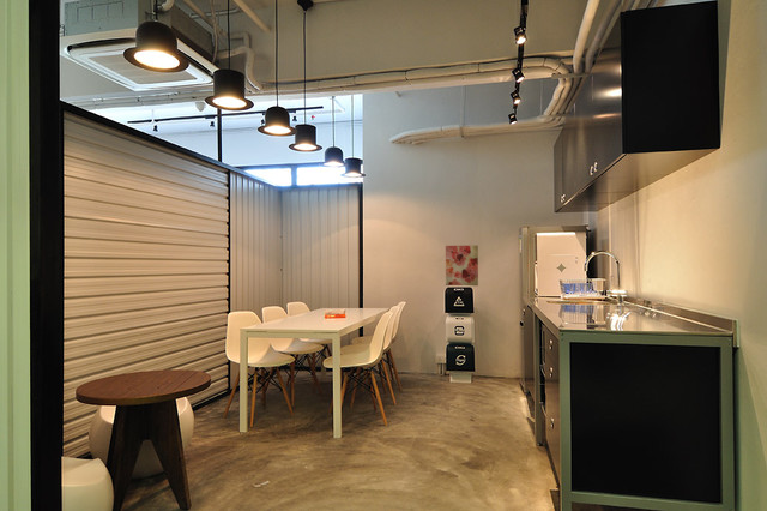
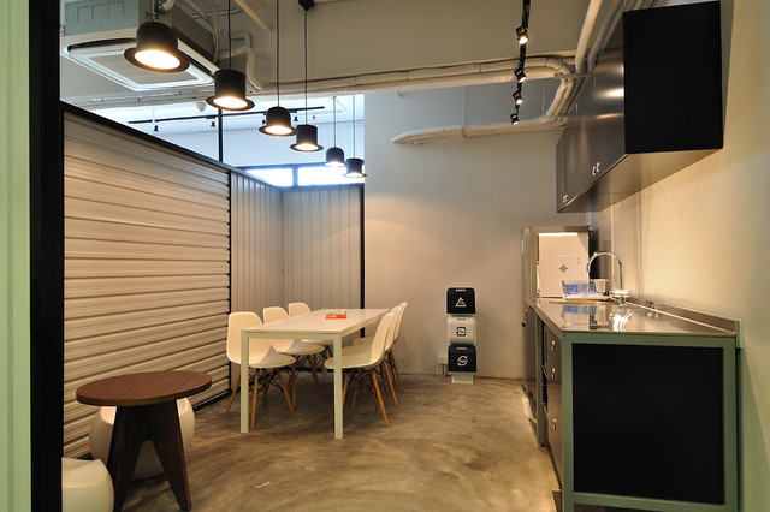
- wall art [445,245,479,287]
